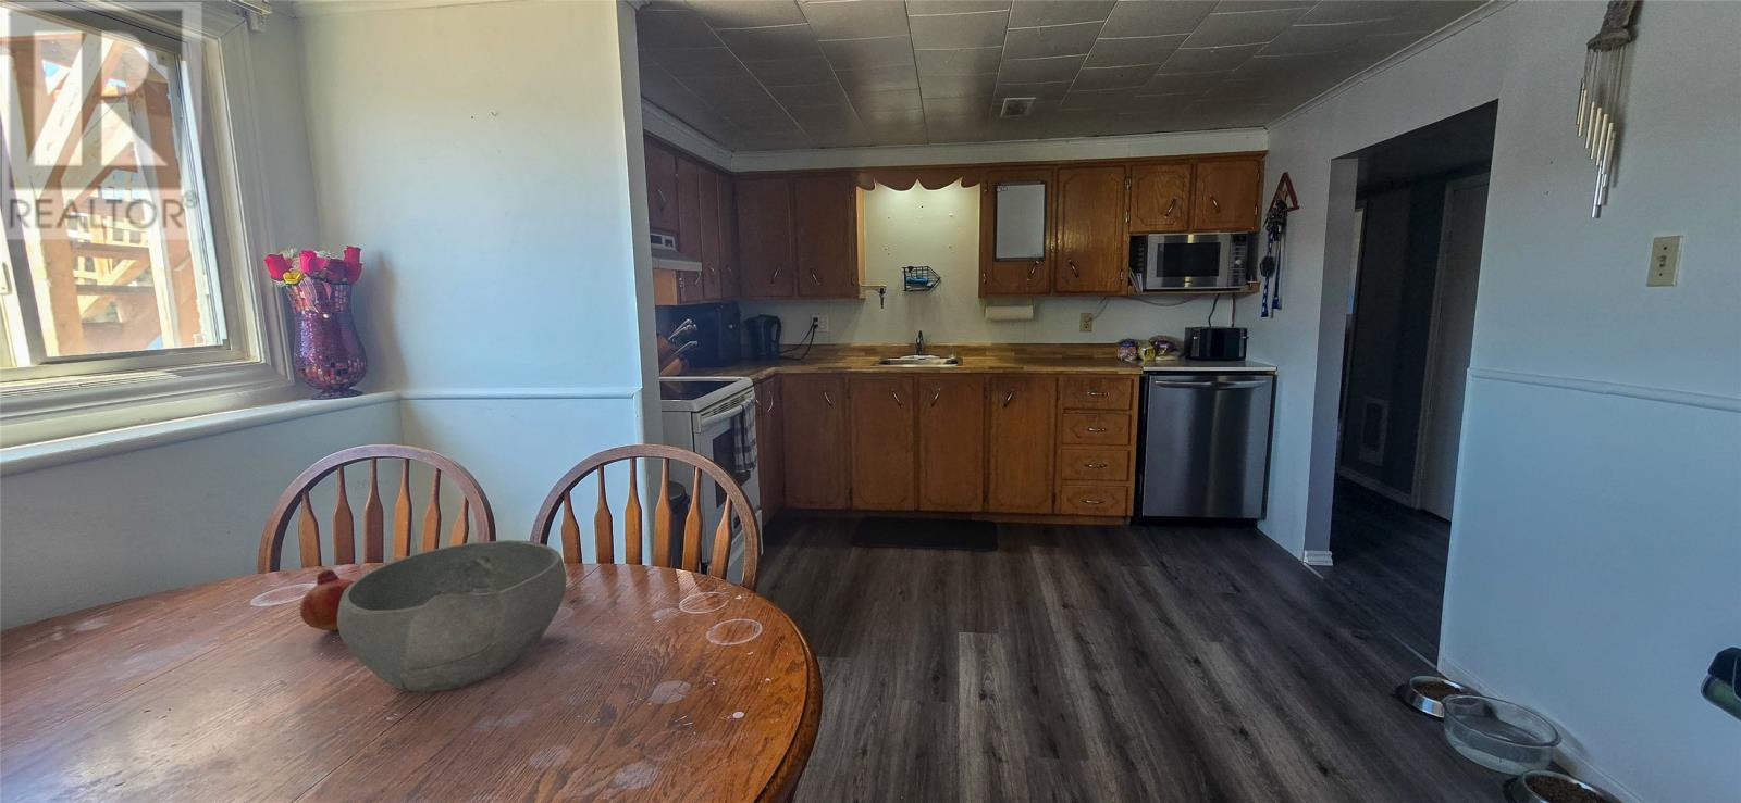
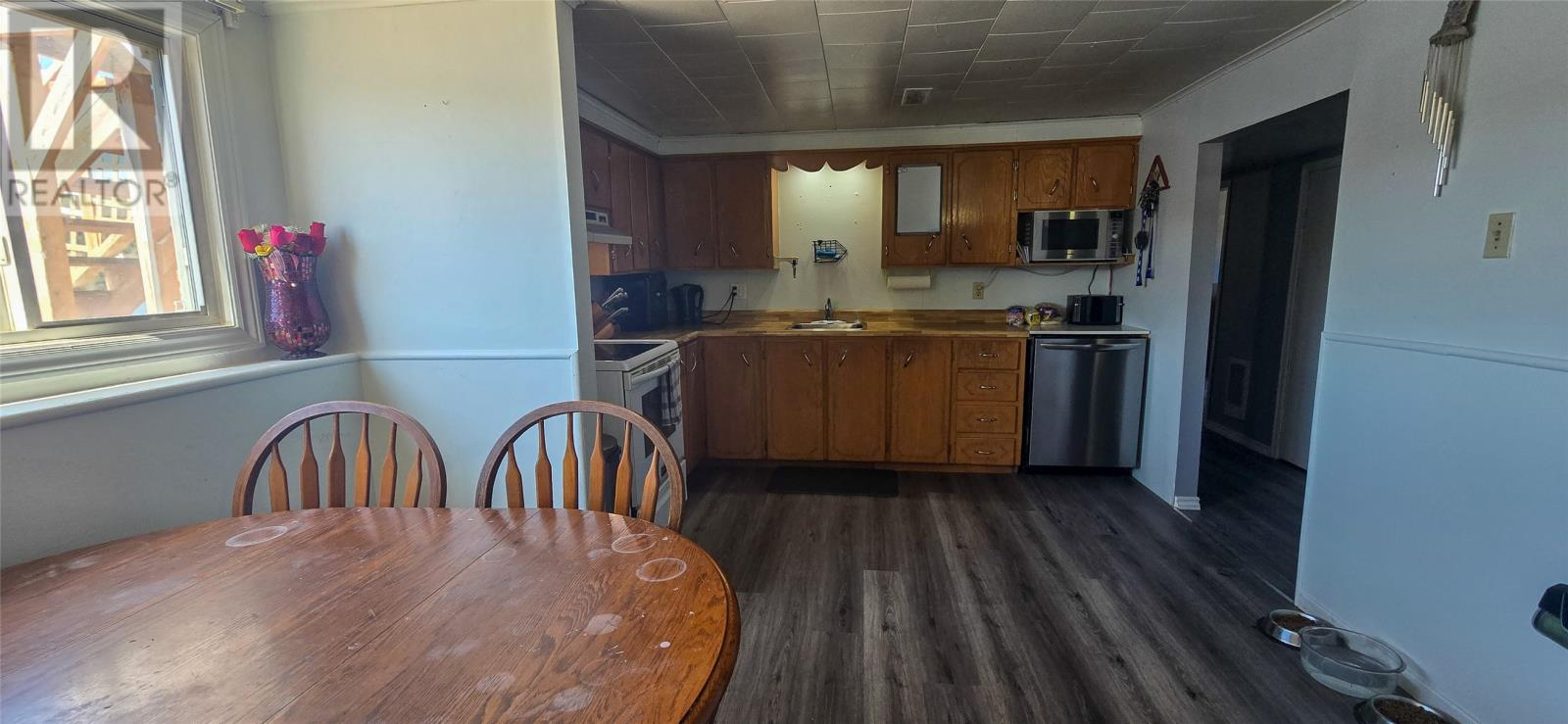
- bowl [338,539,568,693]
- fruit [300,568,354,631]
